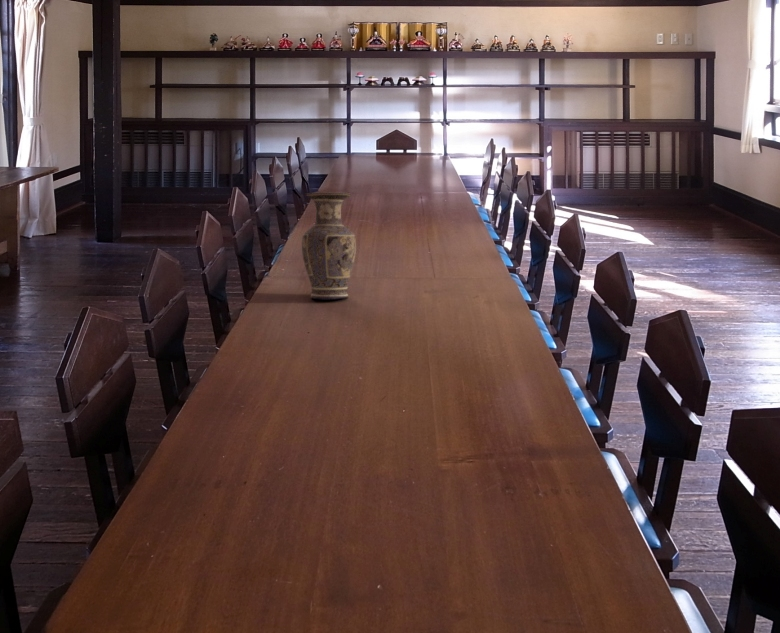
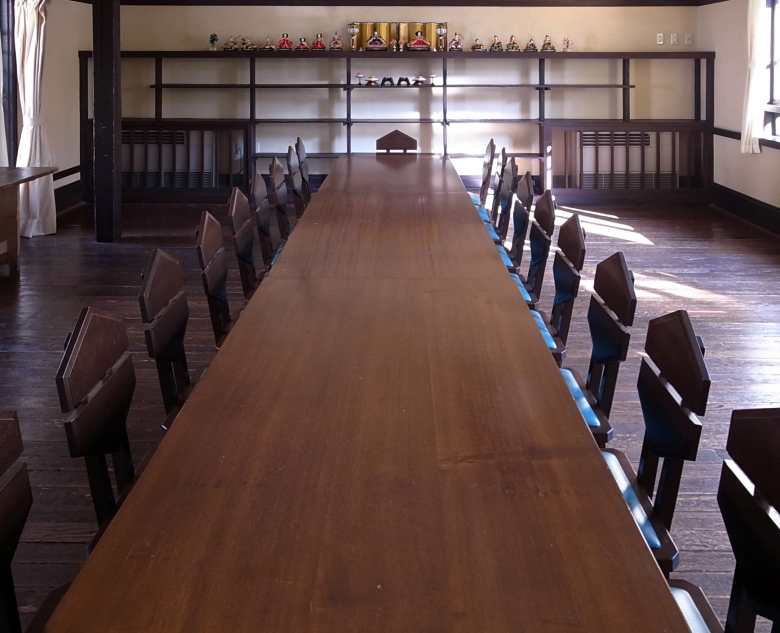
- vase [301,192,357,300]
